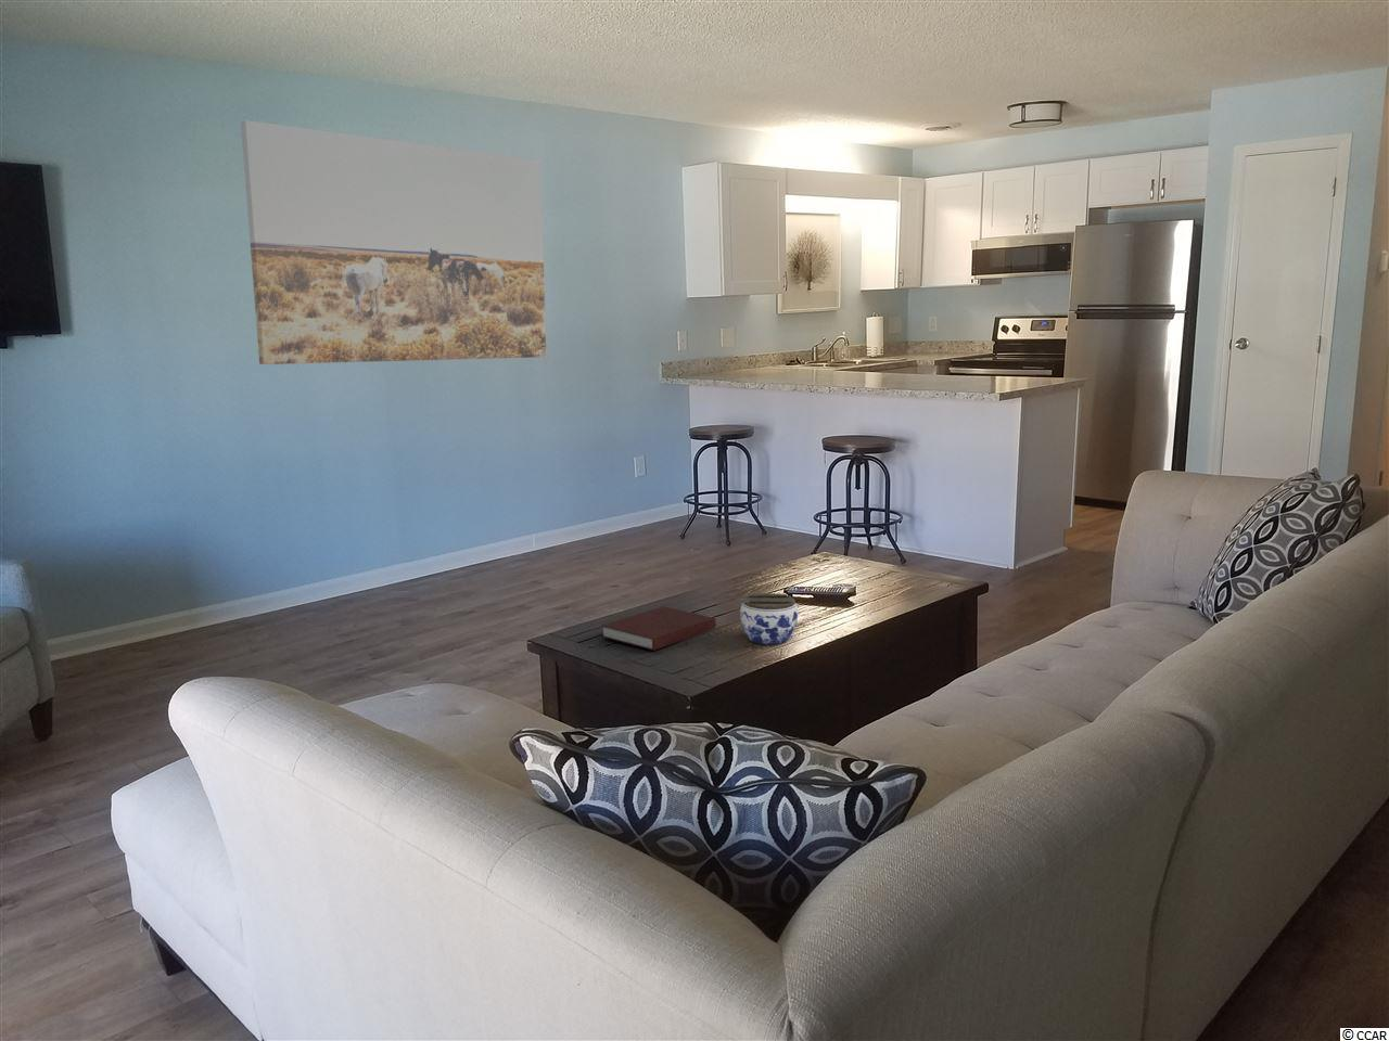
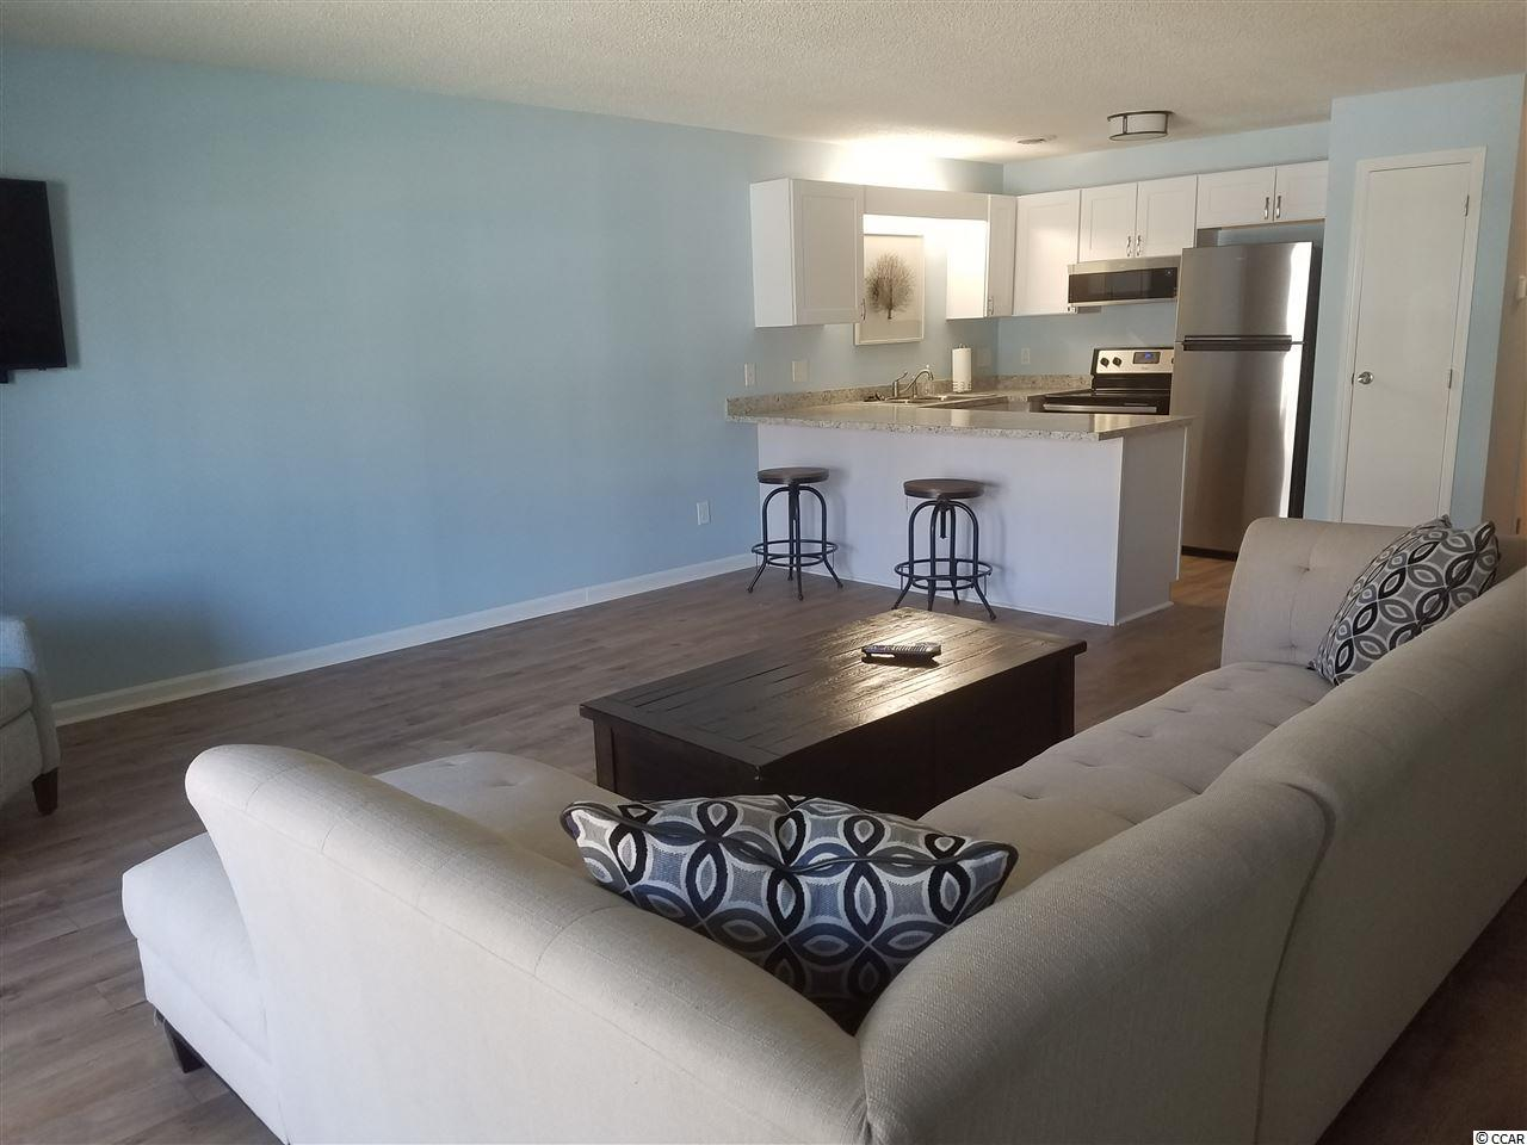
- jar [739,592,798,645]
- wall art [240,119,547,365]
- notebook [600,605,717,652]
